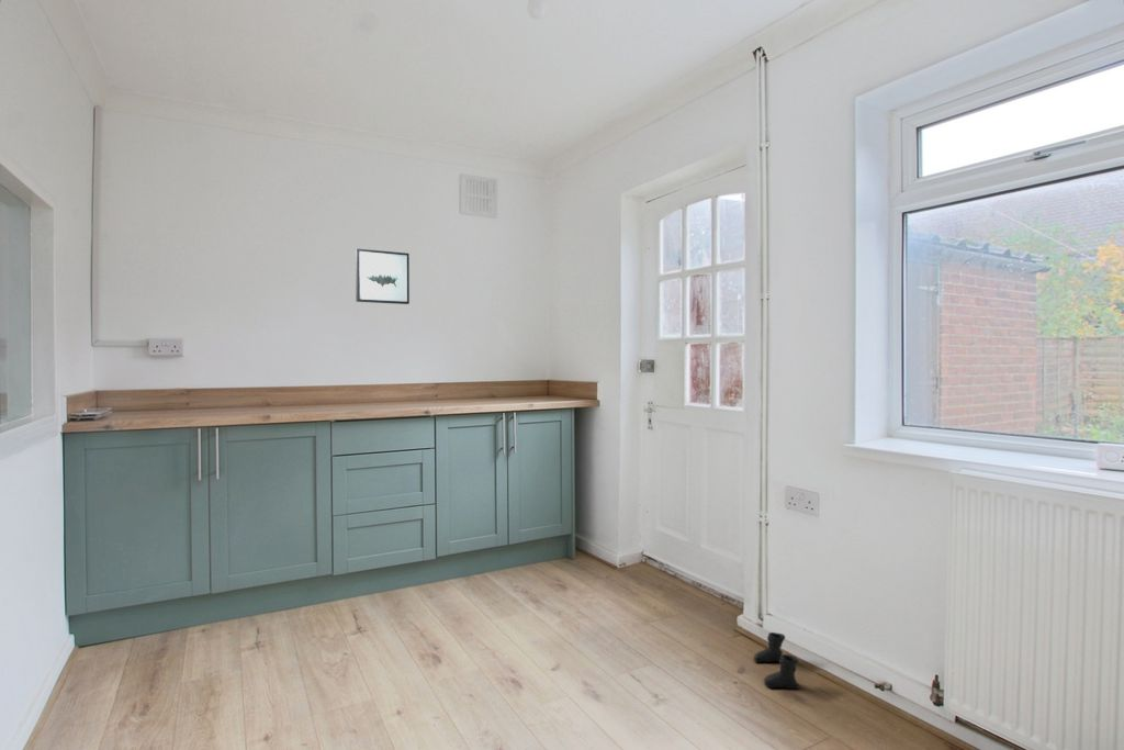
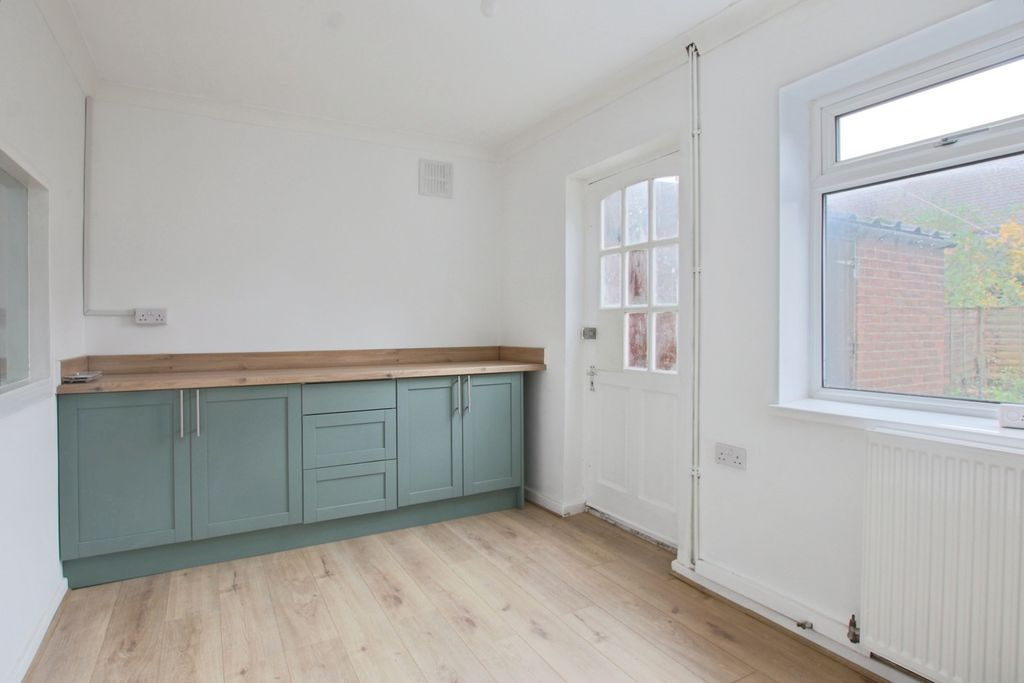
- boots [753,631,800,690]
- wall art [355,248,411,305]
